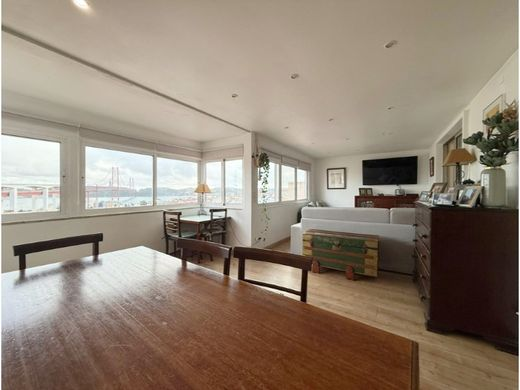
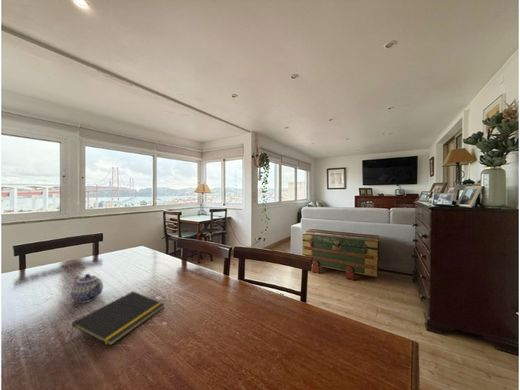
+ notepad [69,290,166,347]
+ teapot [70,273,104,304]
